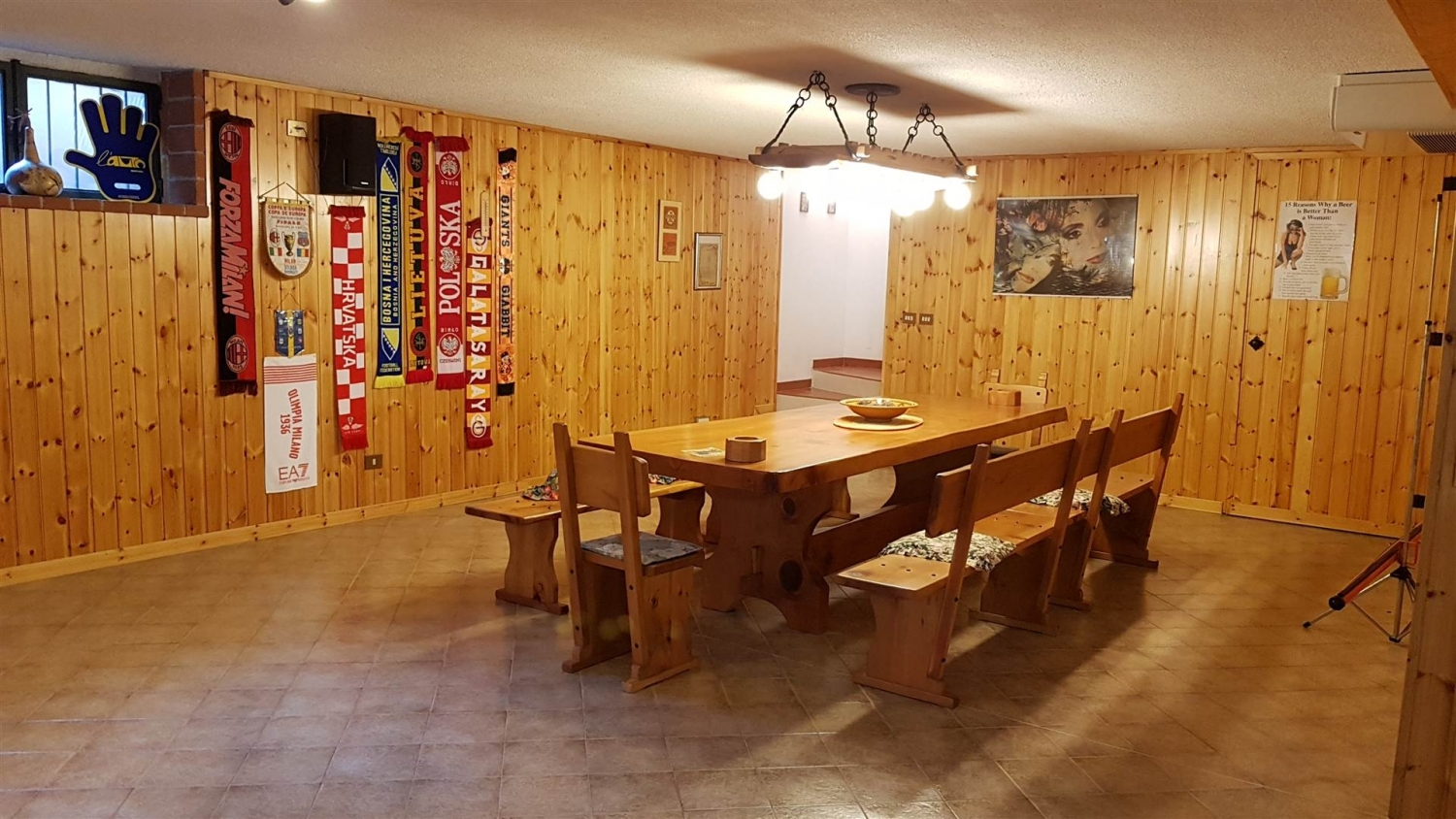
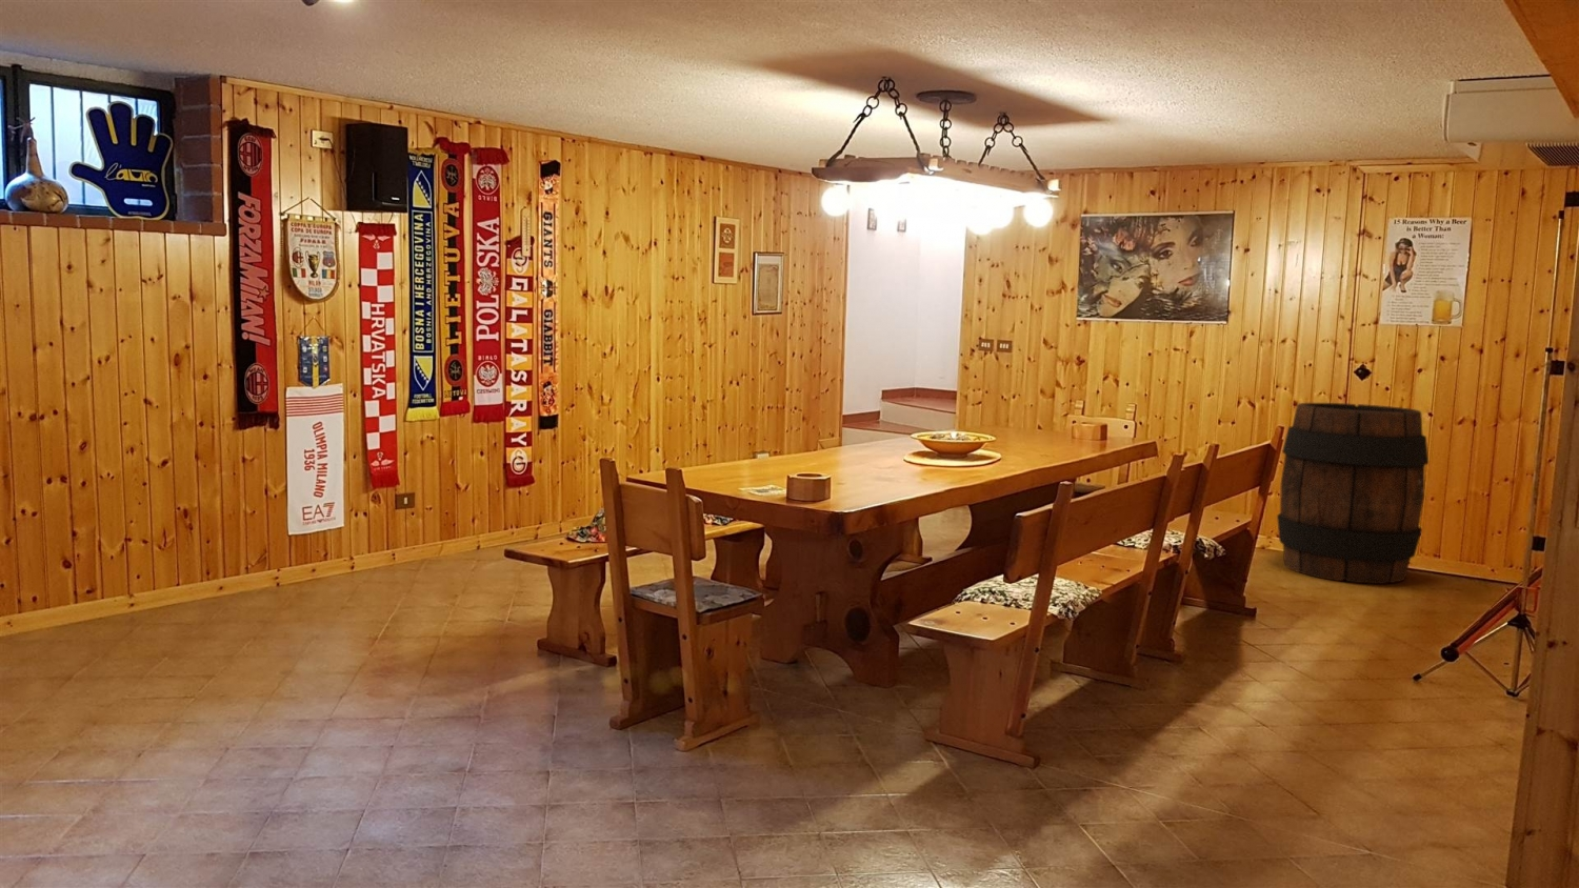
+ barrel [1275,402,1429,585]
